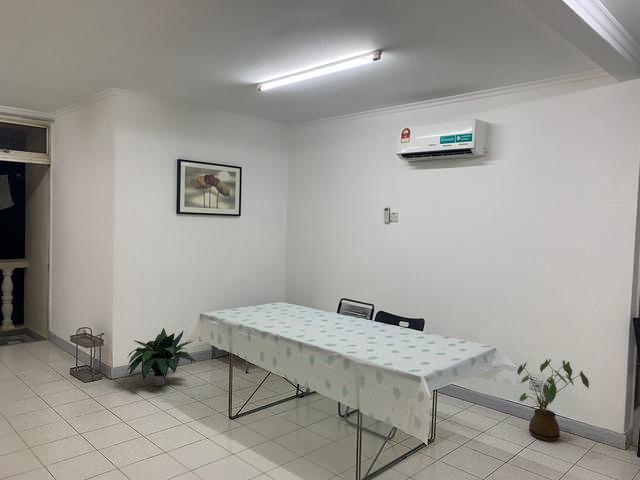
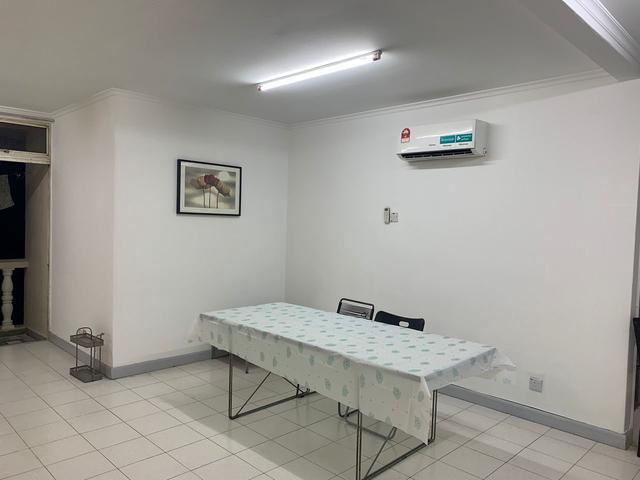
- potted plant [125,327,198,387]
- house plant [516,358,590,442]
